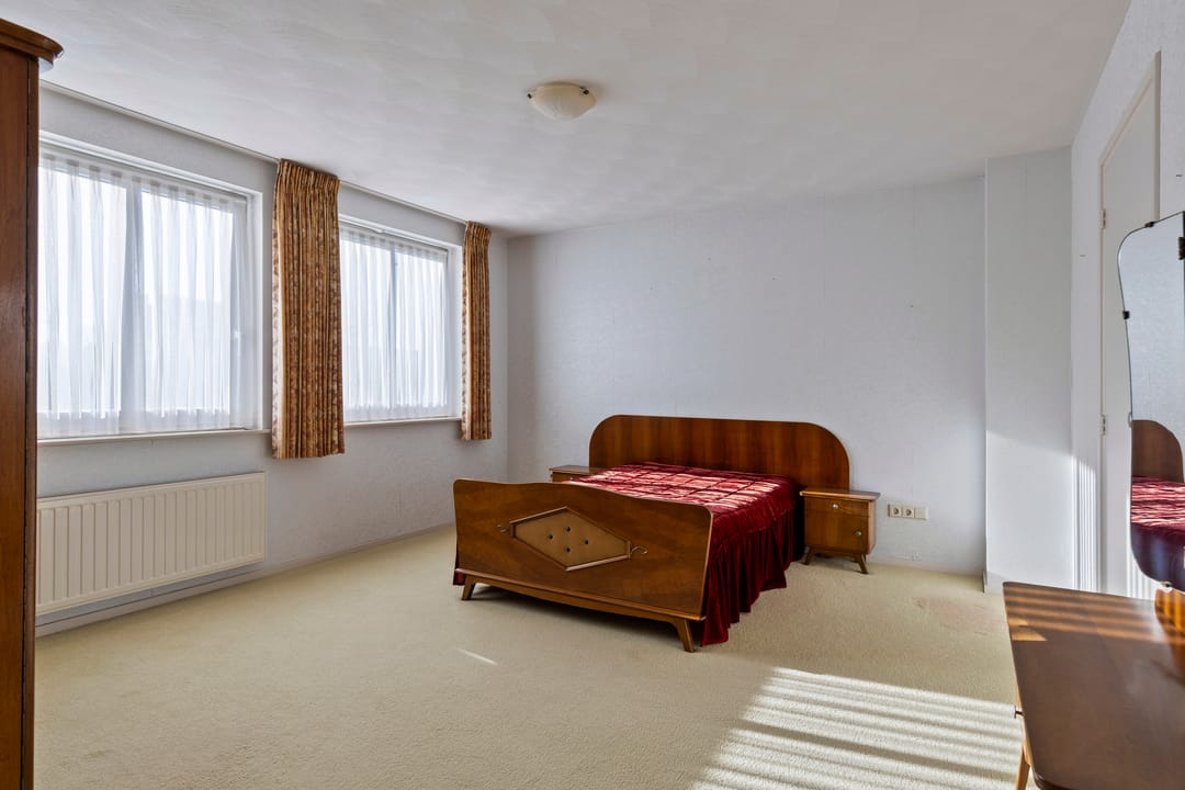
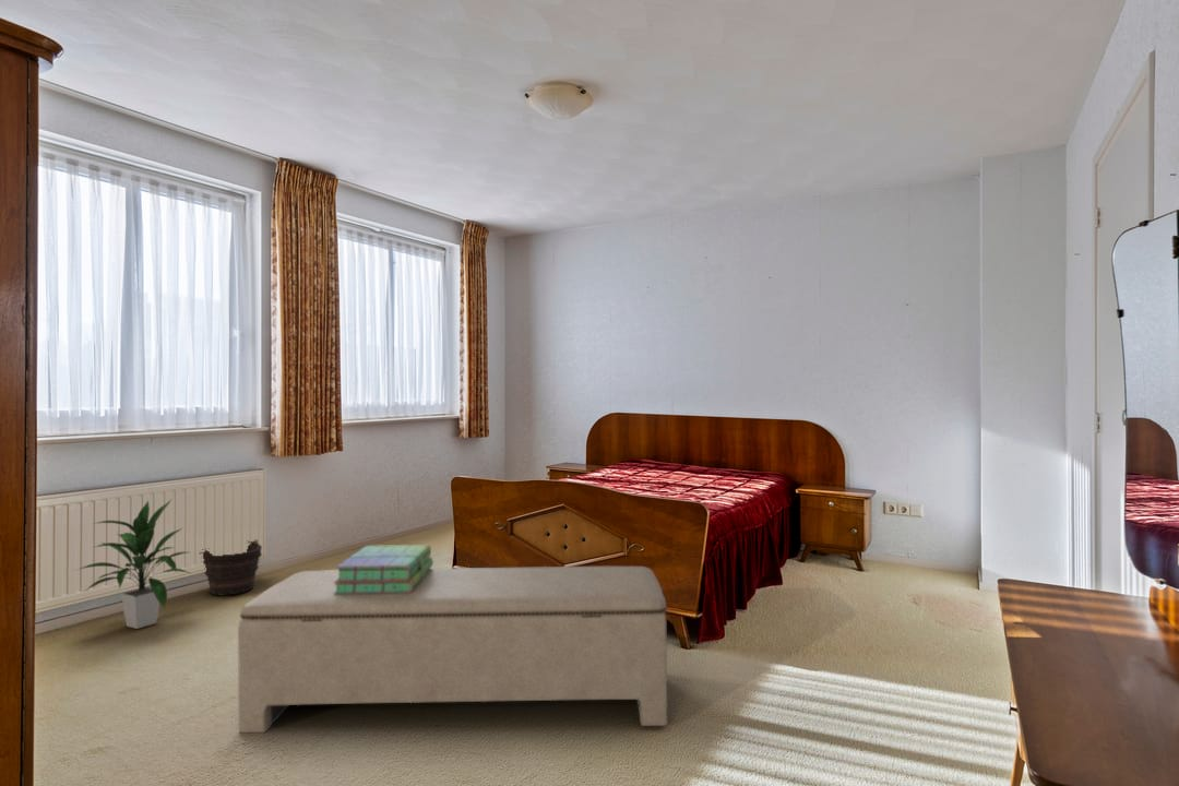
+ stack of books [333,544,434,594]
+ indoor plant [73,498,193,630]
+ bench [237,565,668,735]
+ bucket [198,538,263,596]
